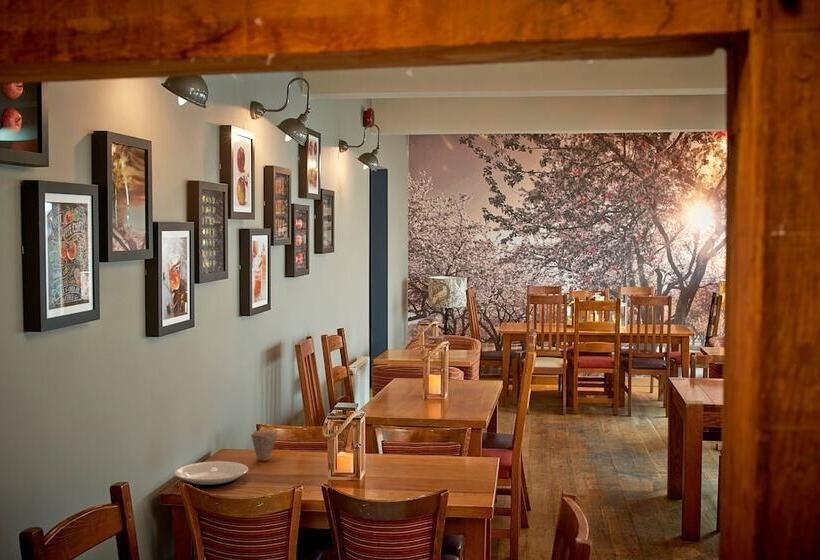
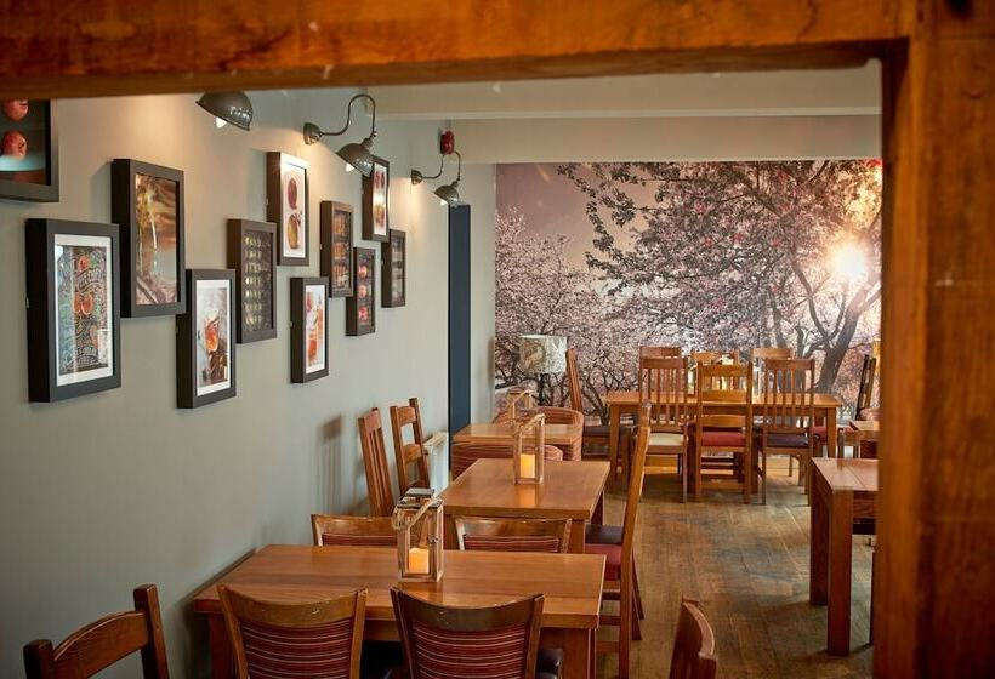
- cup [250,430,278,462]
- plate [173,460,249,488]
